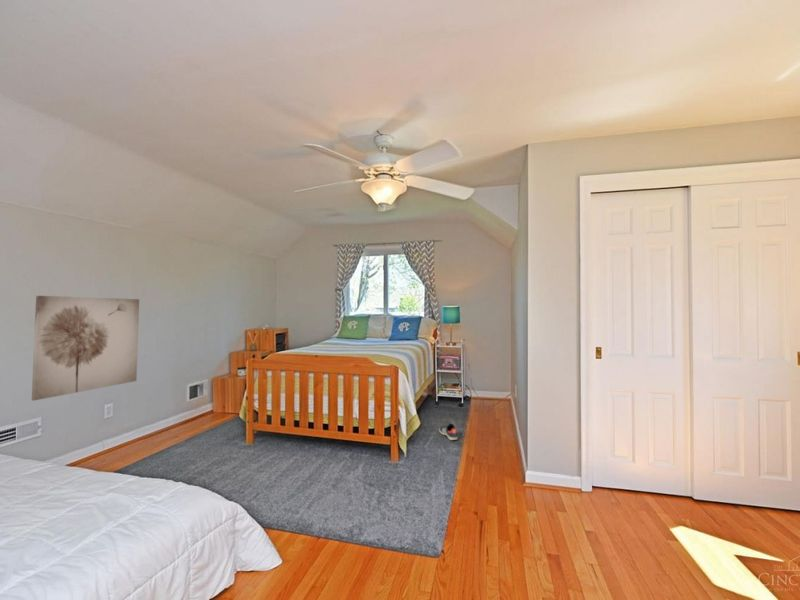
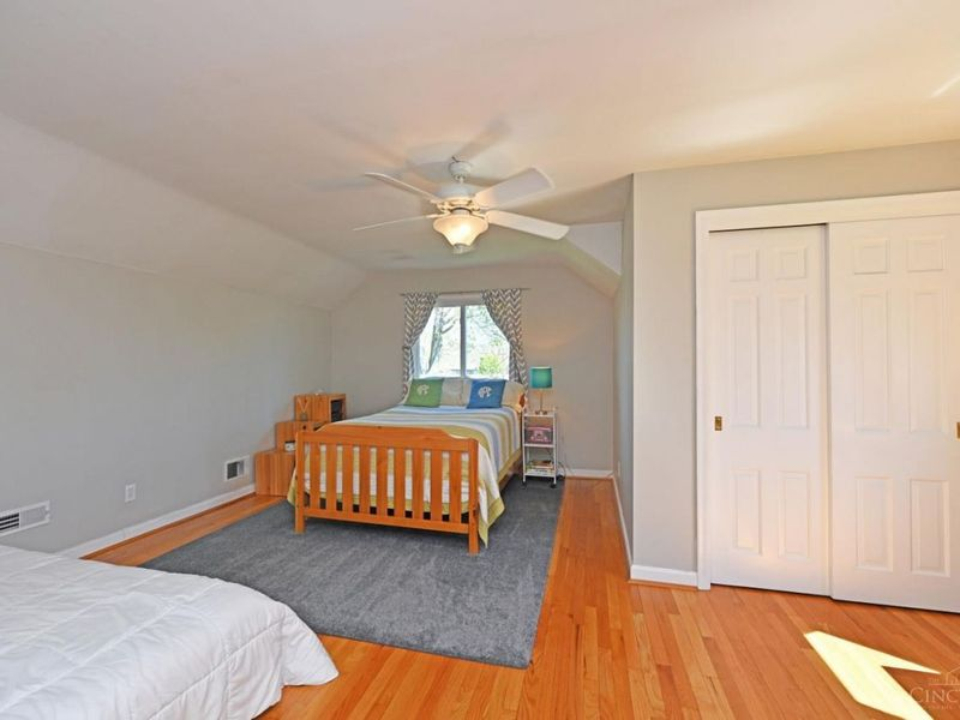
- sneaker [438,423,458,441]
- wall art [31,295,140,402]
